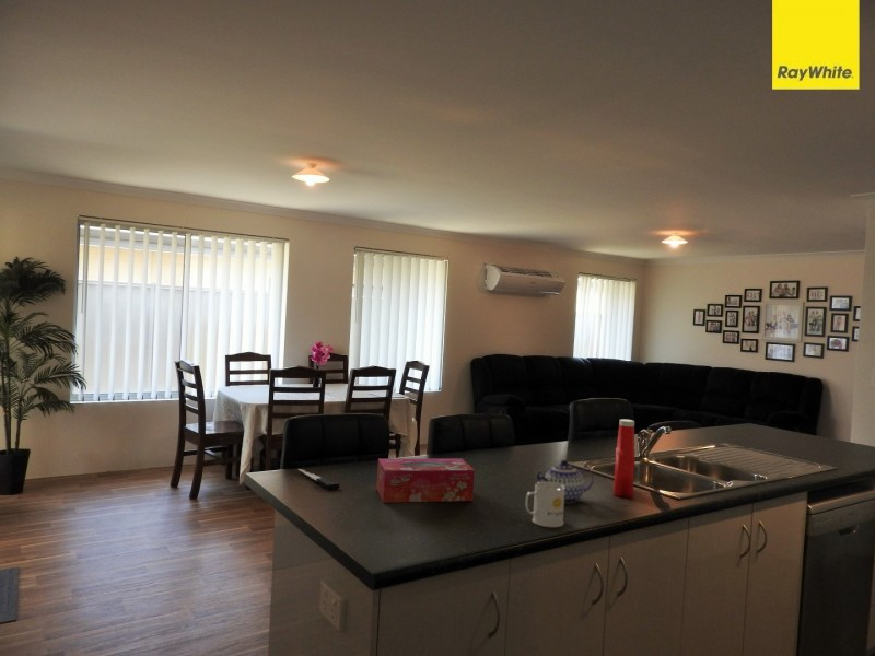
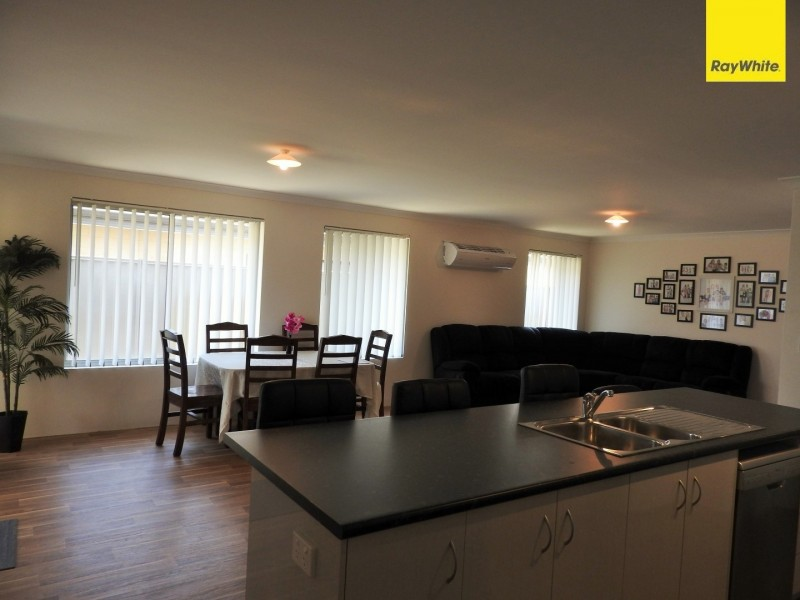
- teapot [535,459,595,504]
- tissue box [376,457,476,503]
- mug [524,481,565,528]
- soap bottle [612,419,637,499]
- candle [298,468,340,491]
